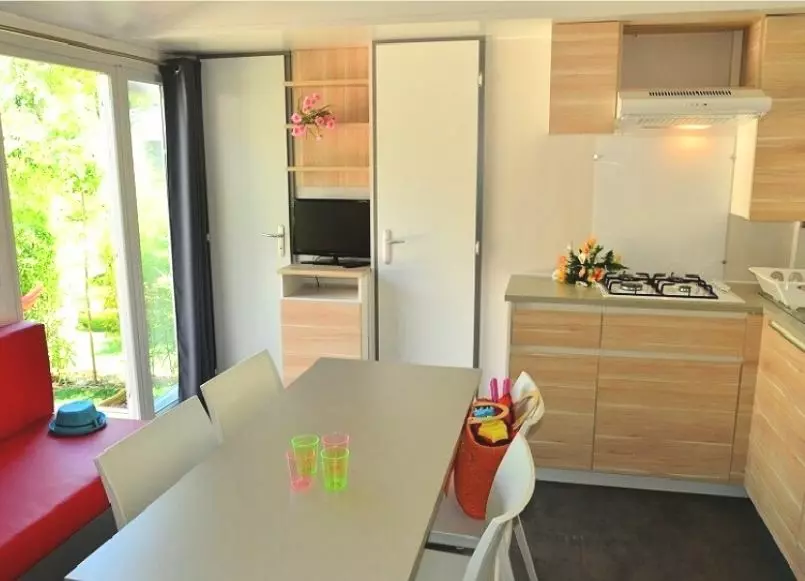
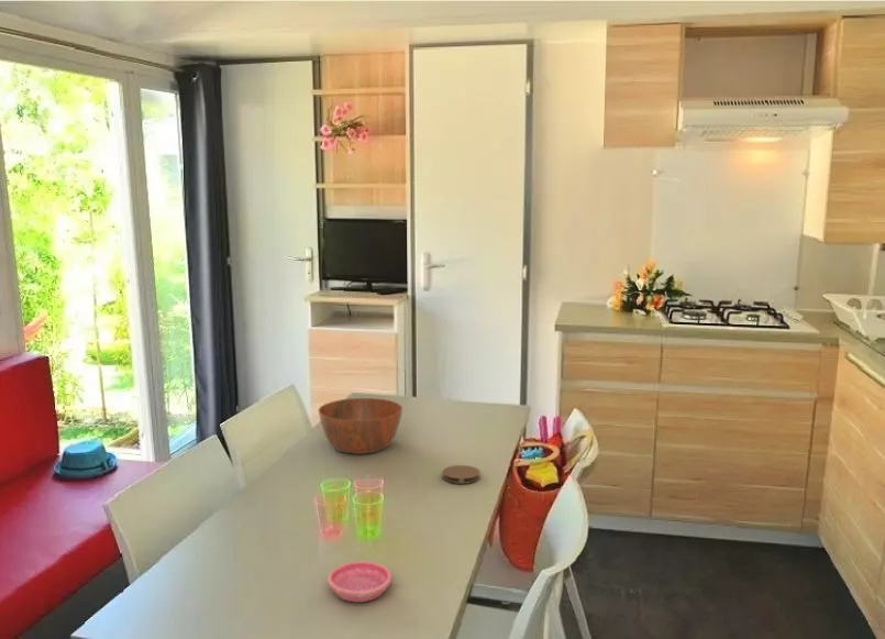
+ bowl [317,397,403,455]
+ coaster [442,464,480,485]
+ saucer [327,560,392,603]
